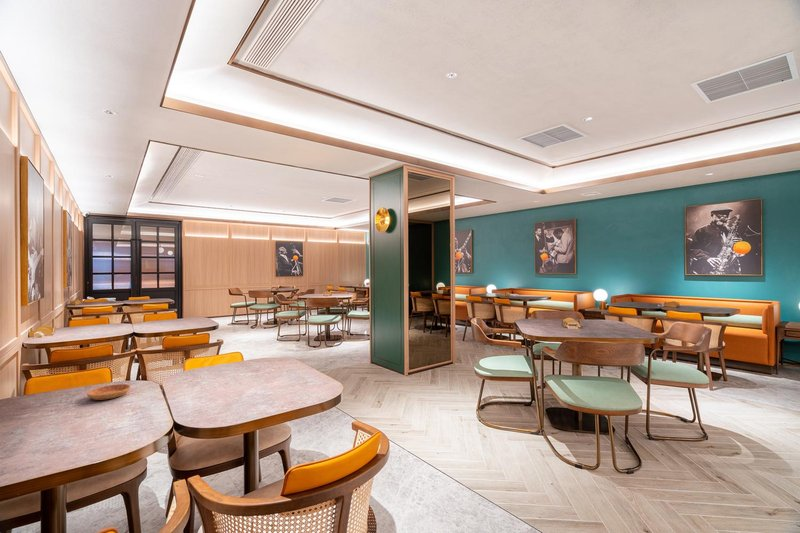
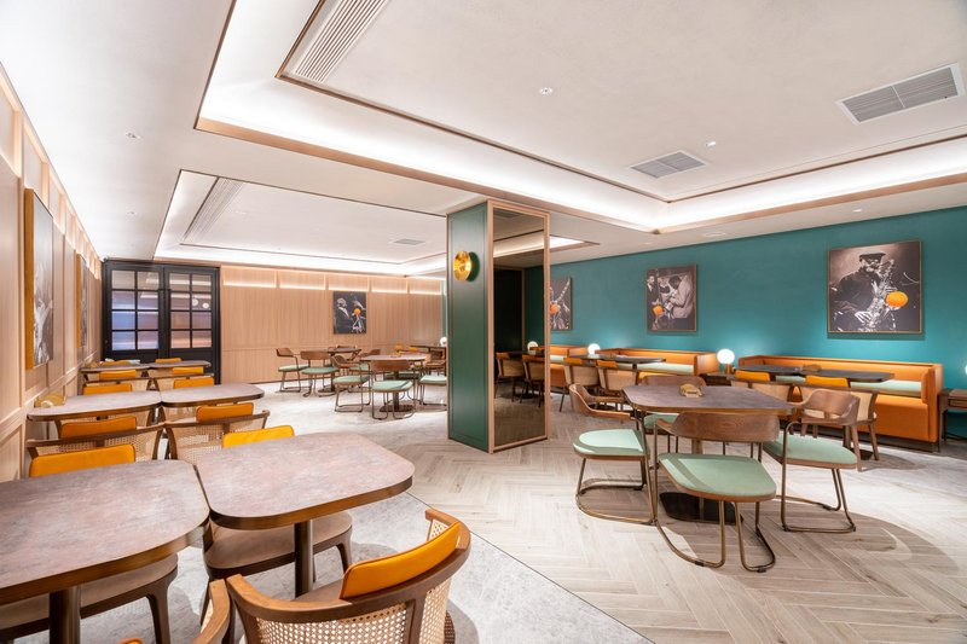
- saucer [86,383,132,401]
